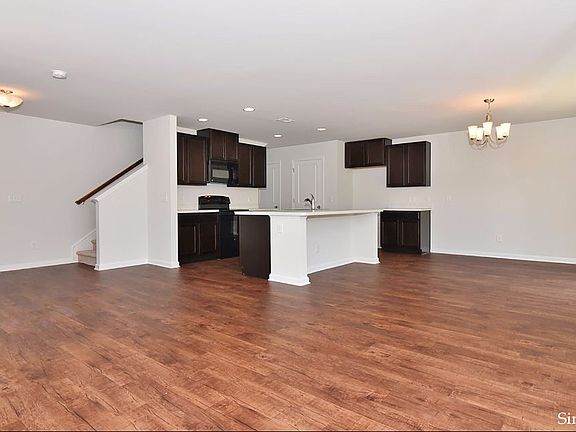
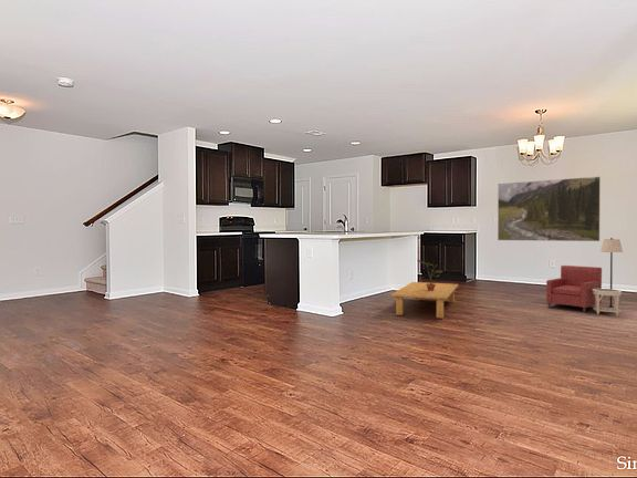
+ coffee table [389,281,459,319]
+ potted plant [417,259,443,291]
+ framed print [497,176,602,242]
+ armchair [545,237,624,316]
